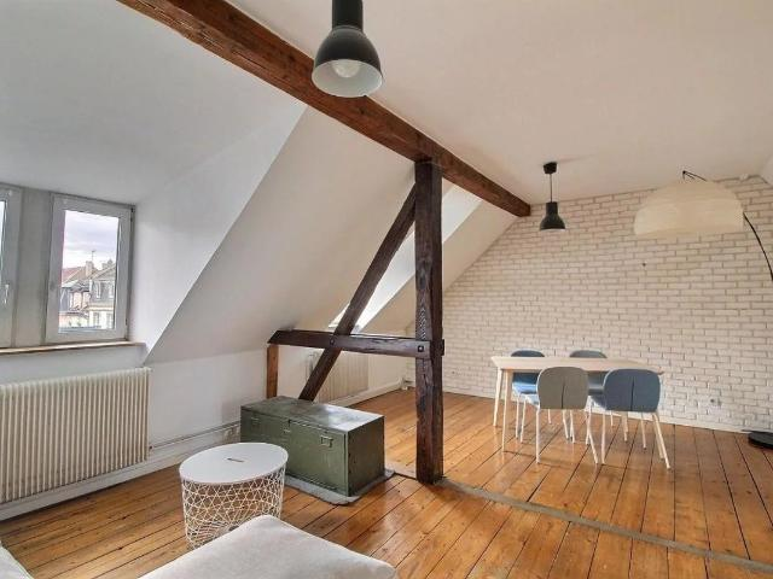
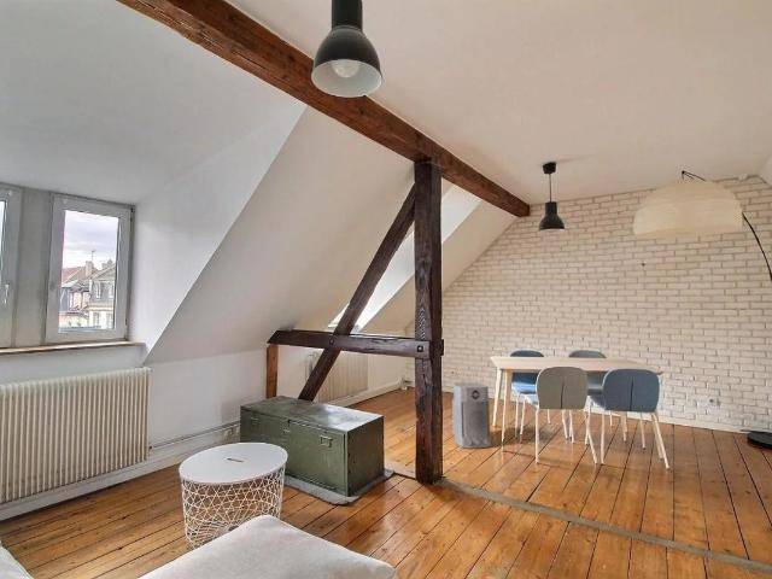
+ air purifier [451,381,492,450]
